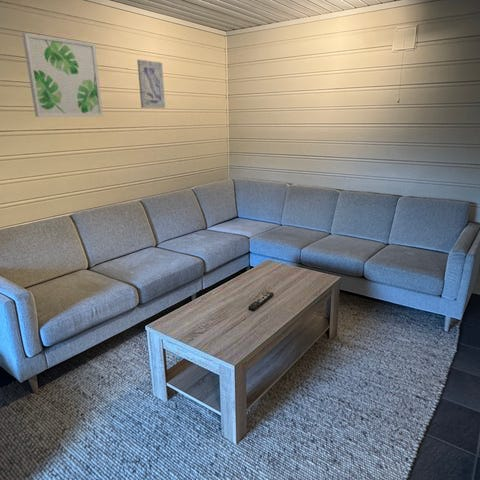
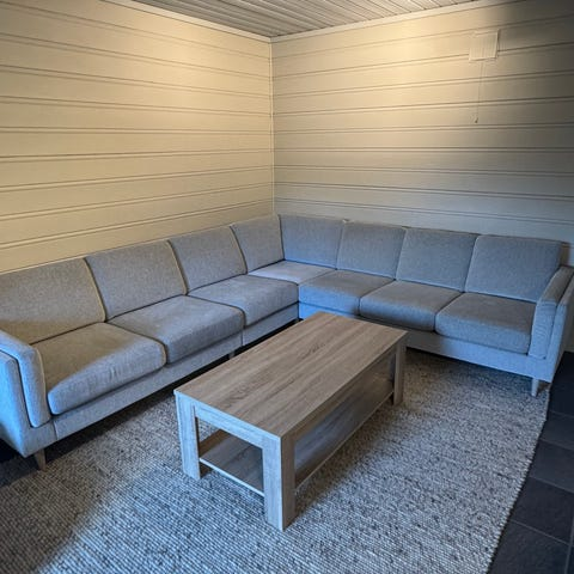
- wall art [136,59,166,109]
- remote control [247,290,275,311]
- wall art [21,32,104,118]
